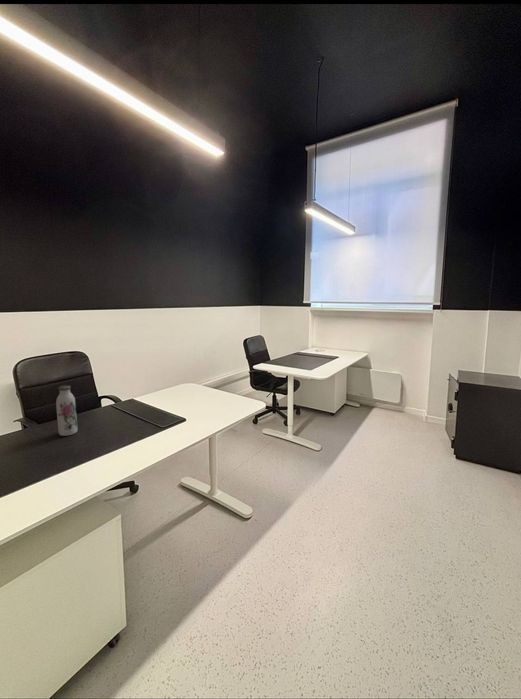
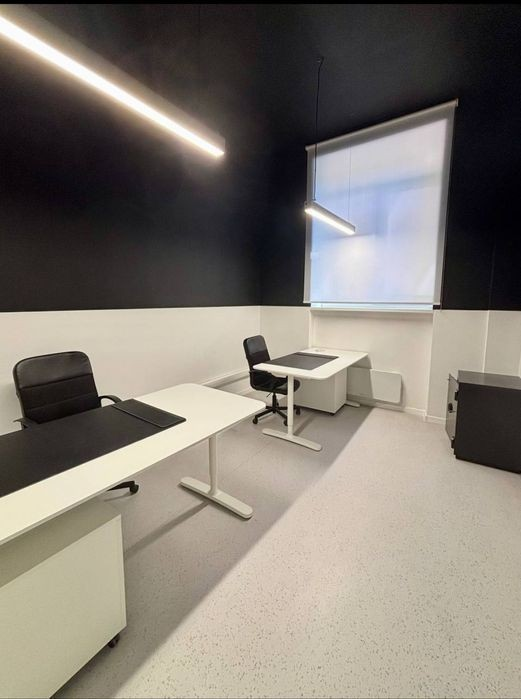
- water bottle [55,384,78,437]
